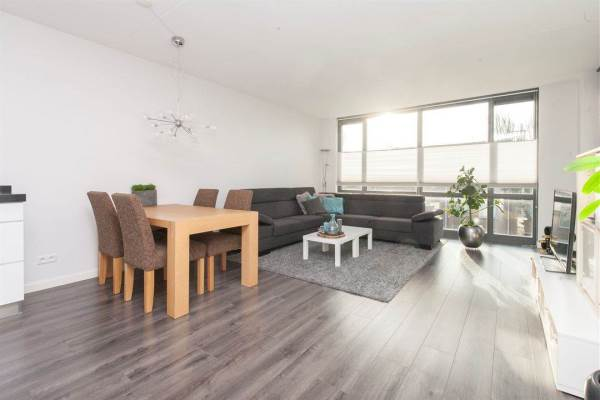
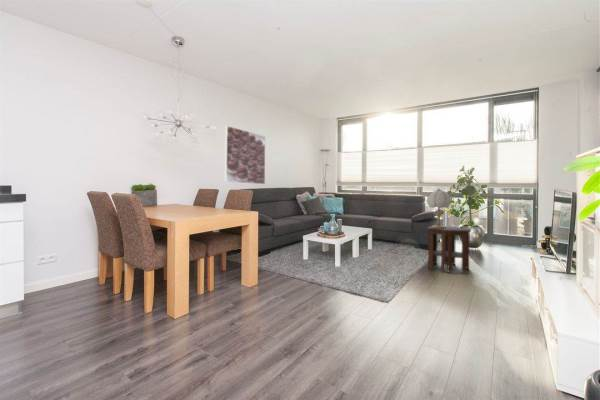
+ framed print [224,125,266,185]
+ side table [425,225,472,274]
+ table lamp [426,188,453,229]
